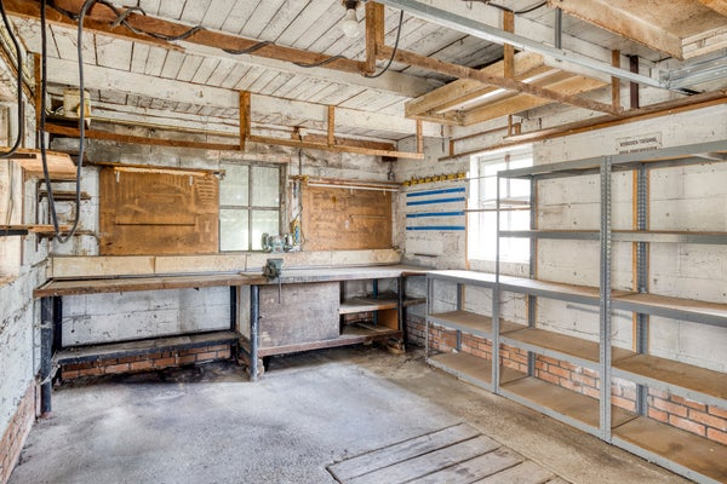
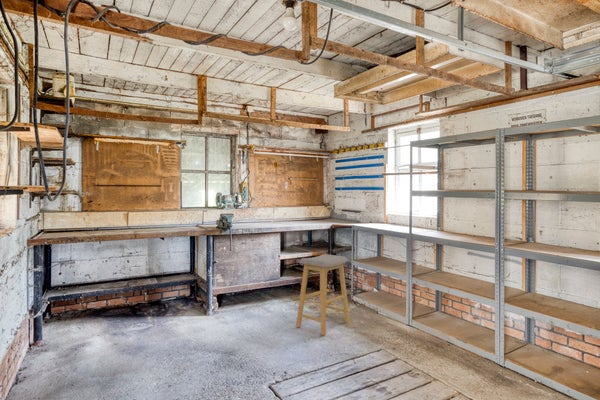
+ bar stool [295,253,351,336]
